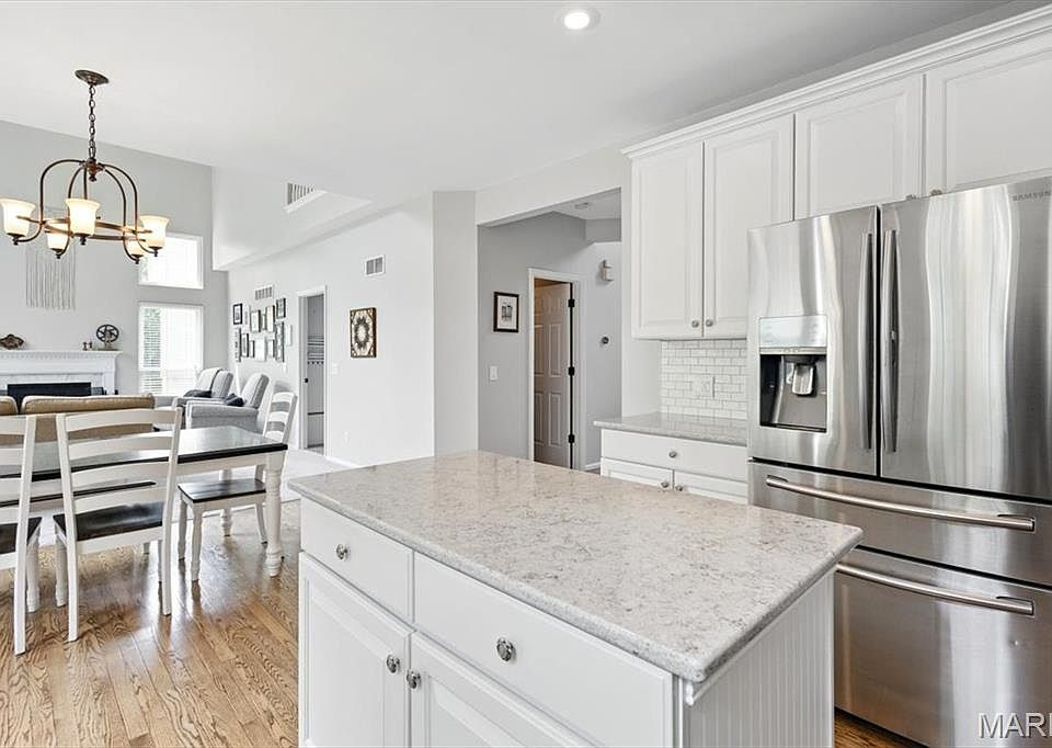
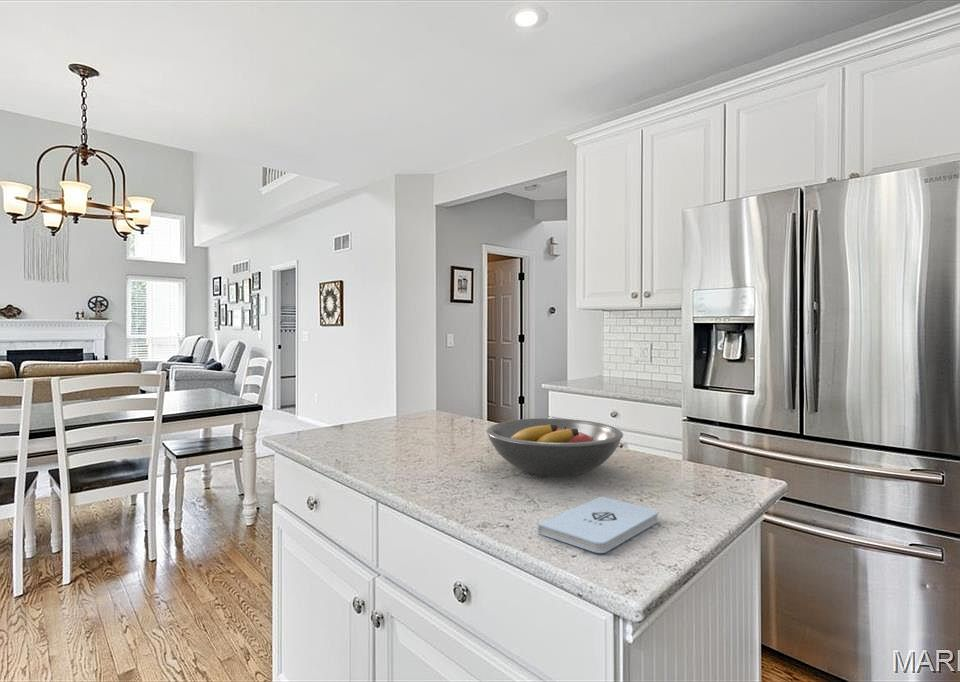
+ fruit bowl [485,417,624,477]
+ notepad [537,495,660,554]
